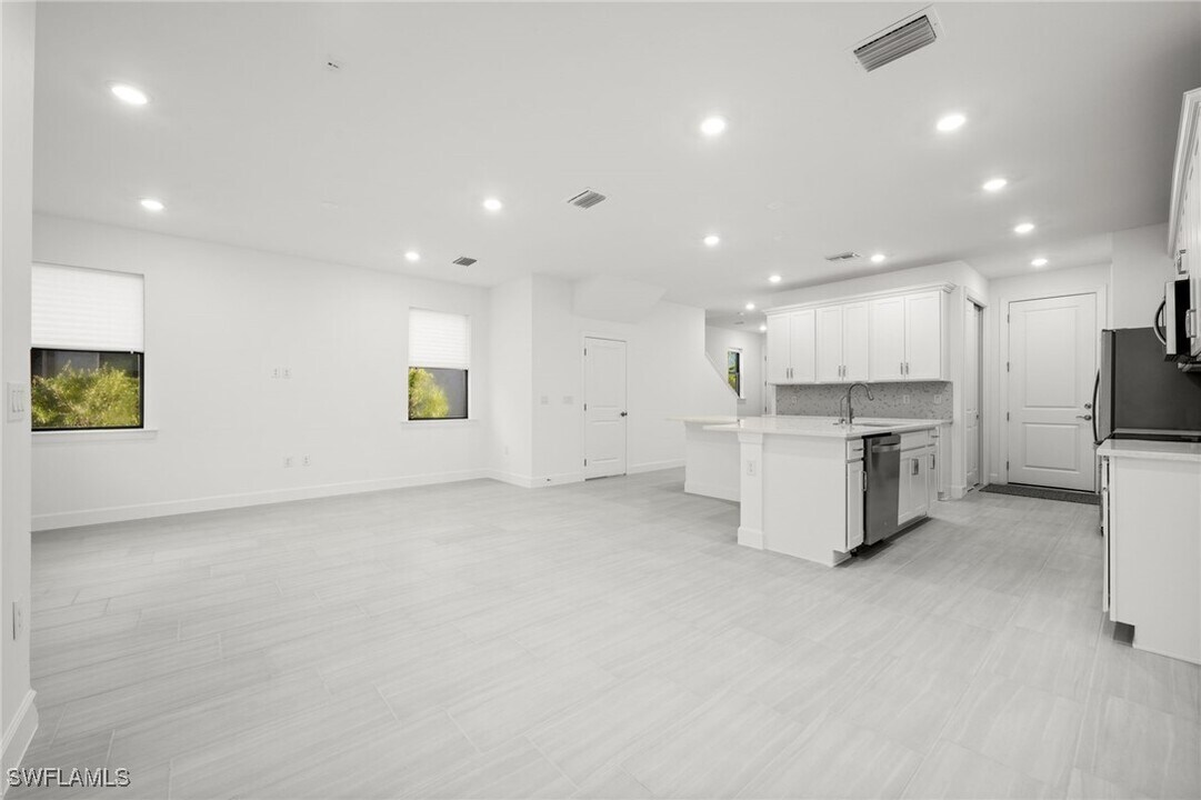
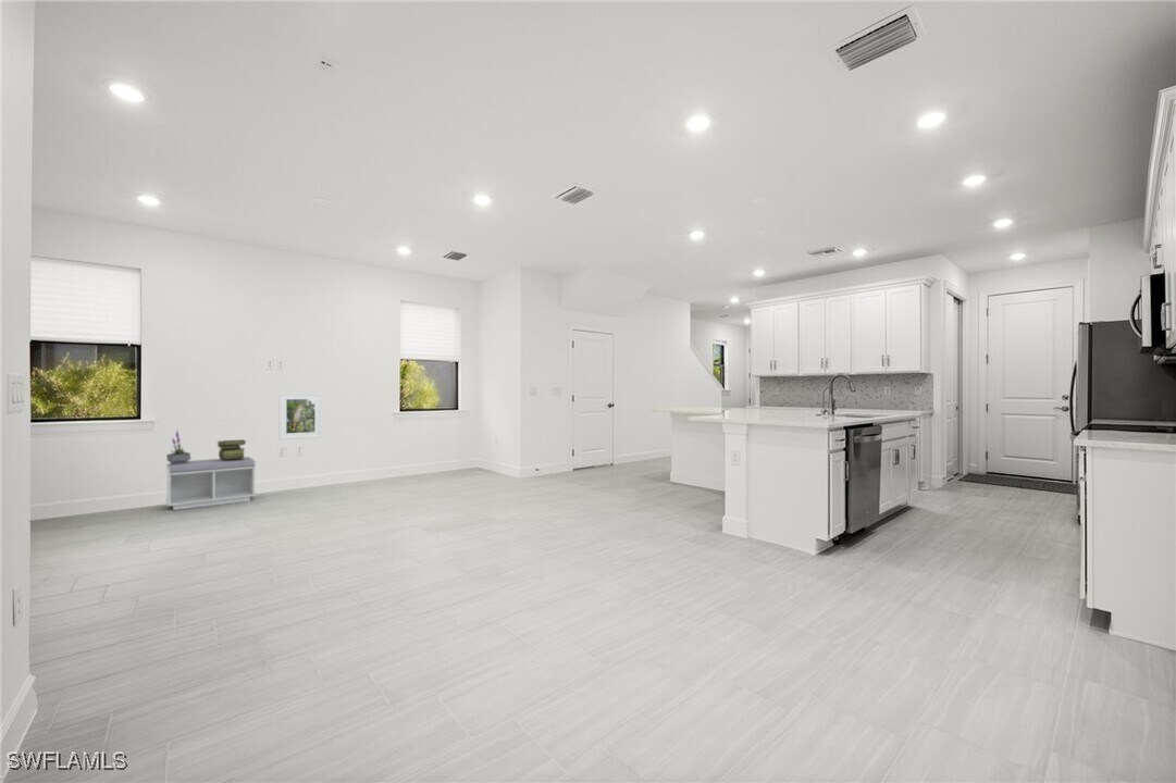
+ bench [165,456,257,511]
+ stack of books [215,438,247,460]
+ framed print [278,393,323,440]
+ potted plant [165,427,191,464]
